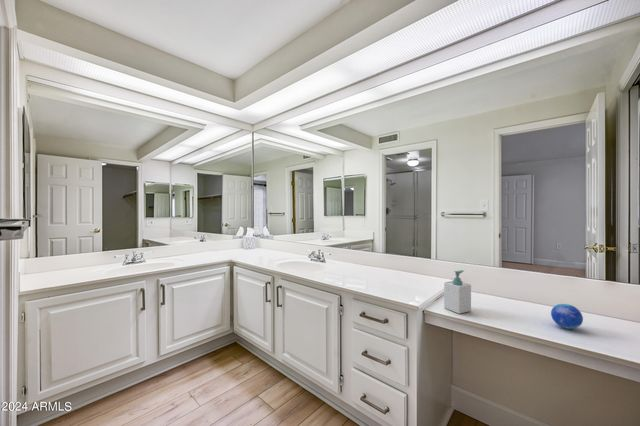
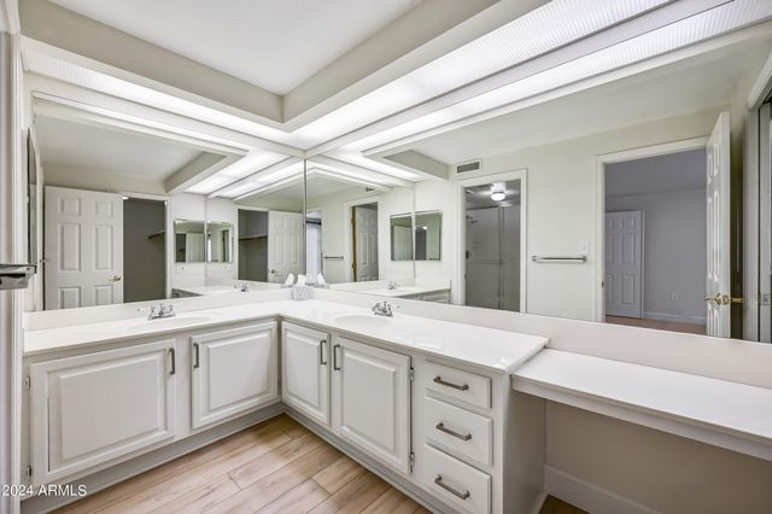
- decorative orb [550,303,584,330]
- soap bottle [443,269,472,315]
